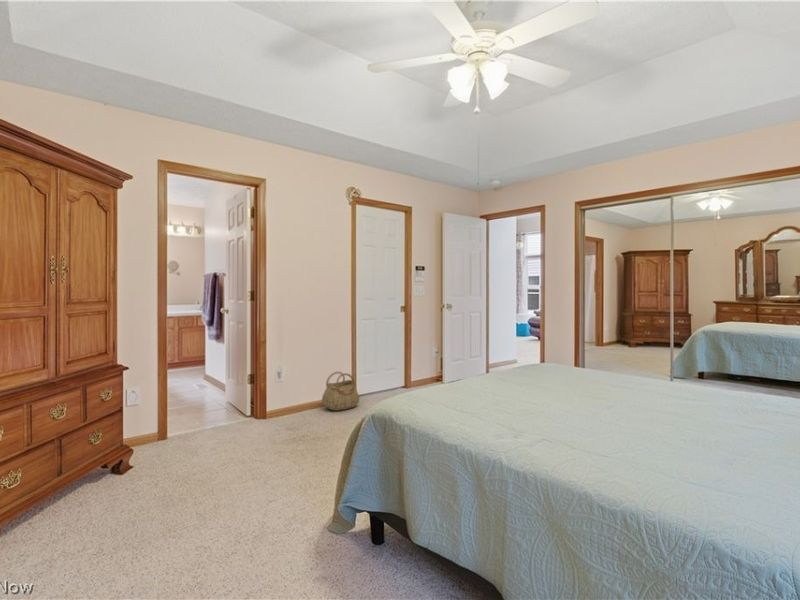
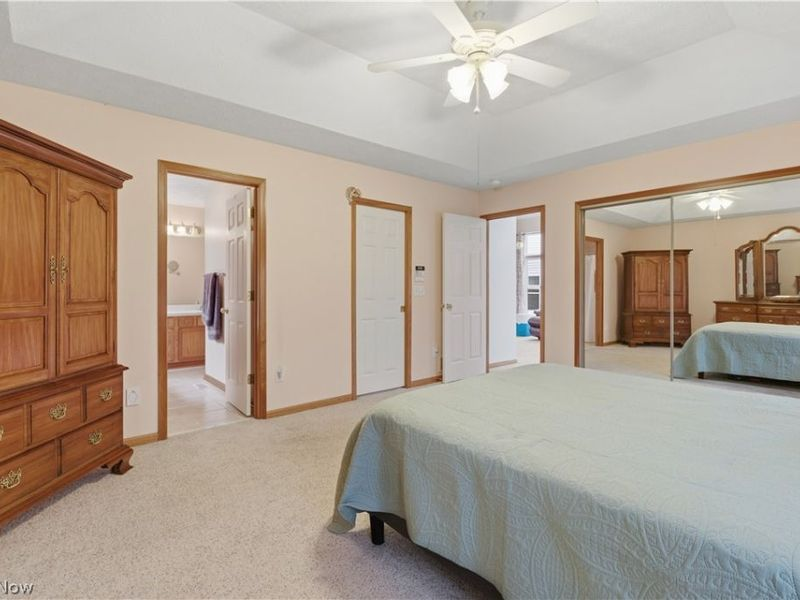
- basket [321,371,360,412]
